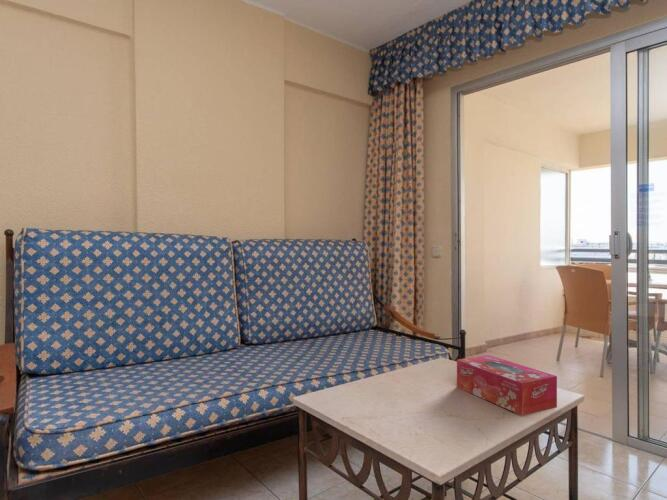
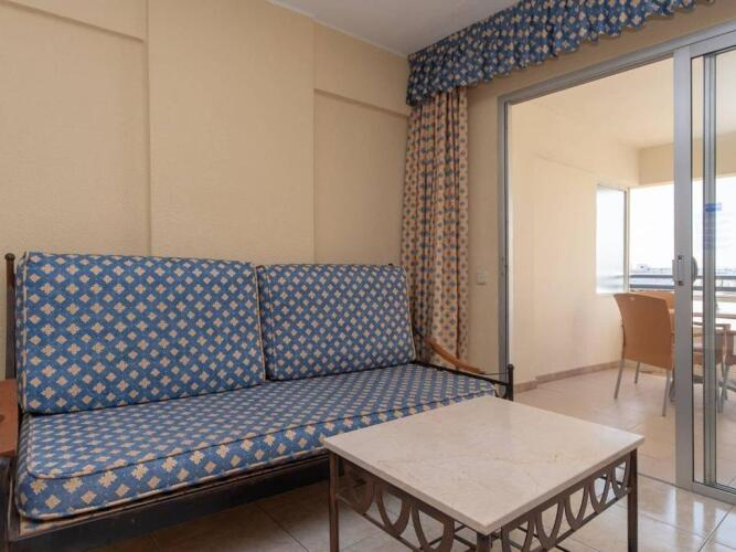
- tissue box [456,354,558,417]
